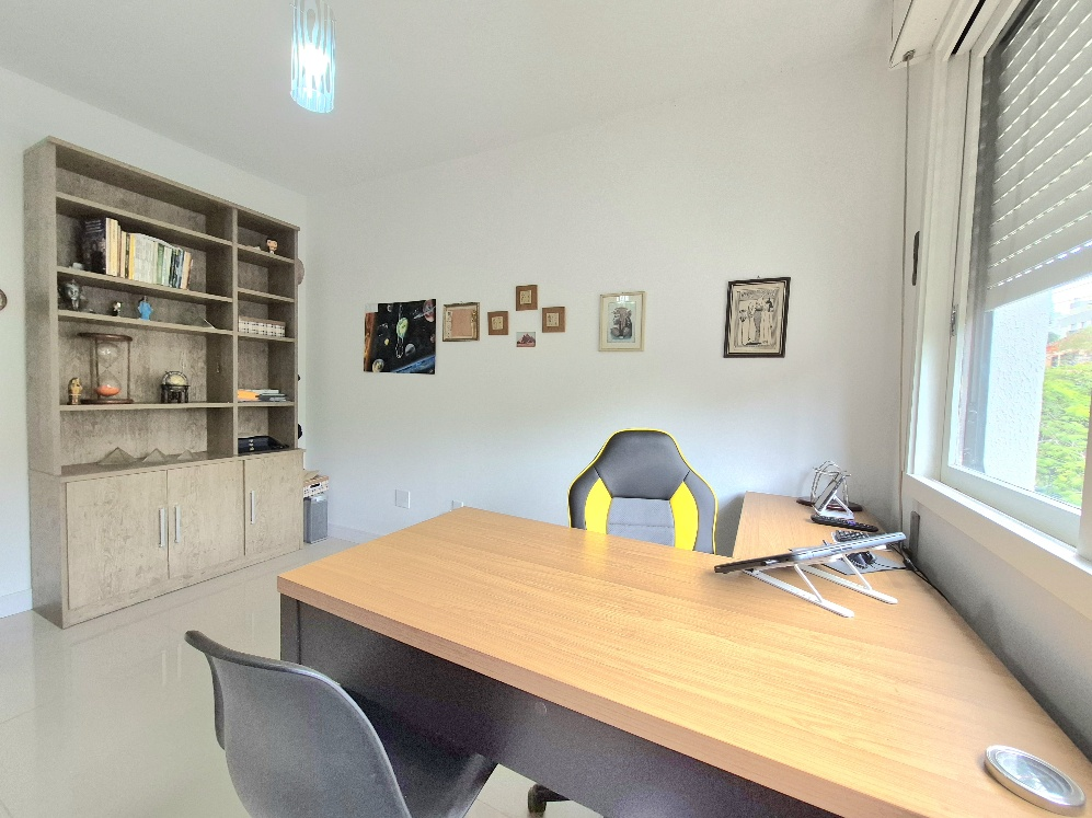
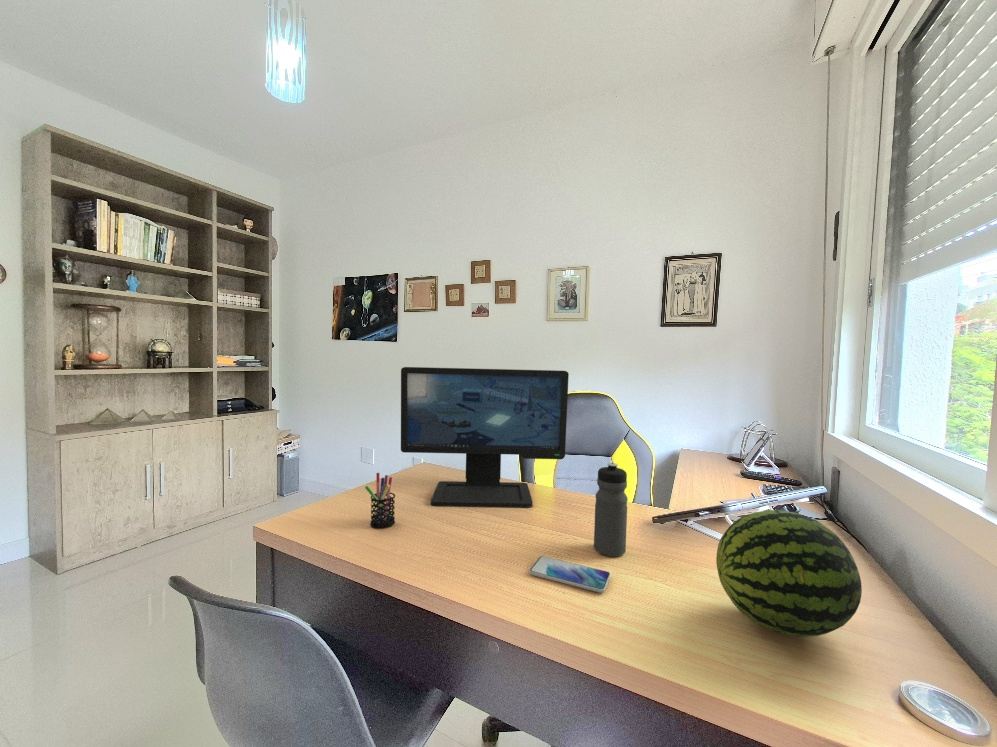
+ fruit [715,509,863,638]
+ pen holder [364,472,396,529]
+ water bottle [593,462,629,558]
+ smartphone [528,555,611,594]
+ computer monitor [400,366,570,508]
